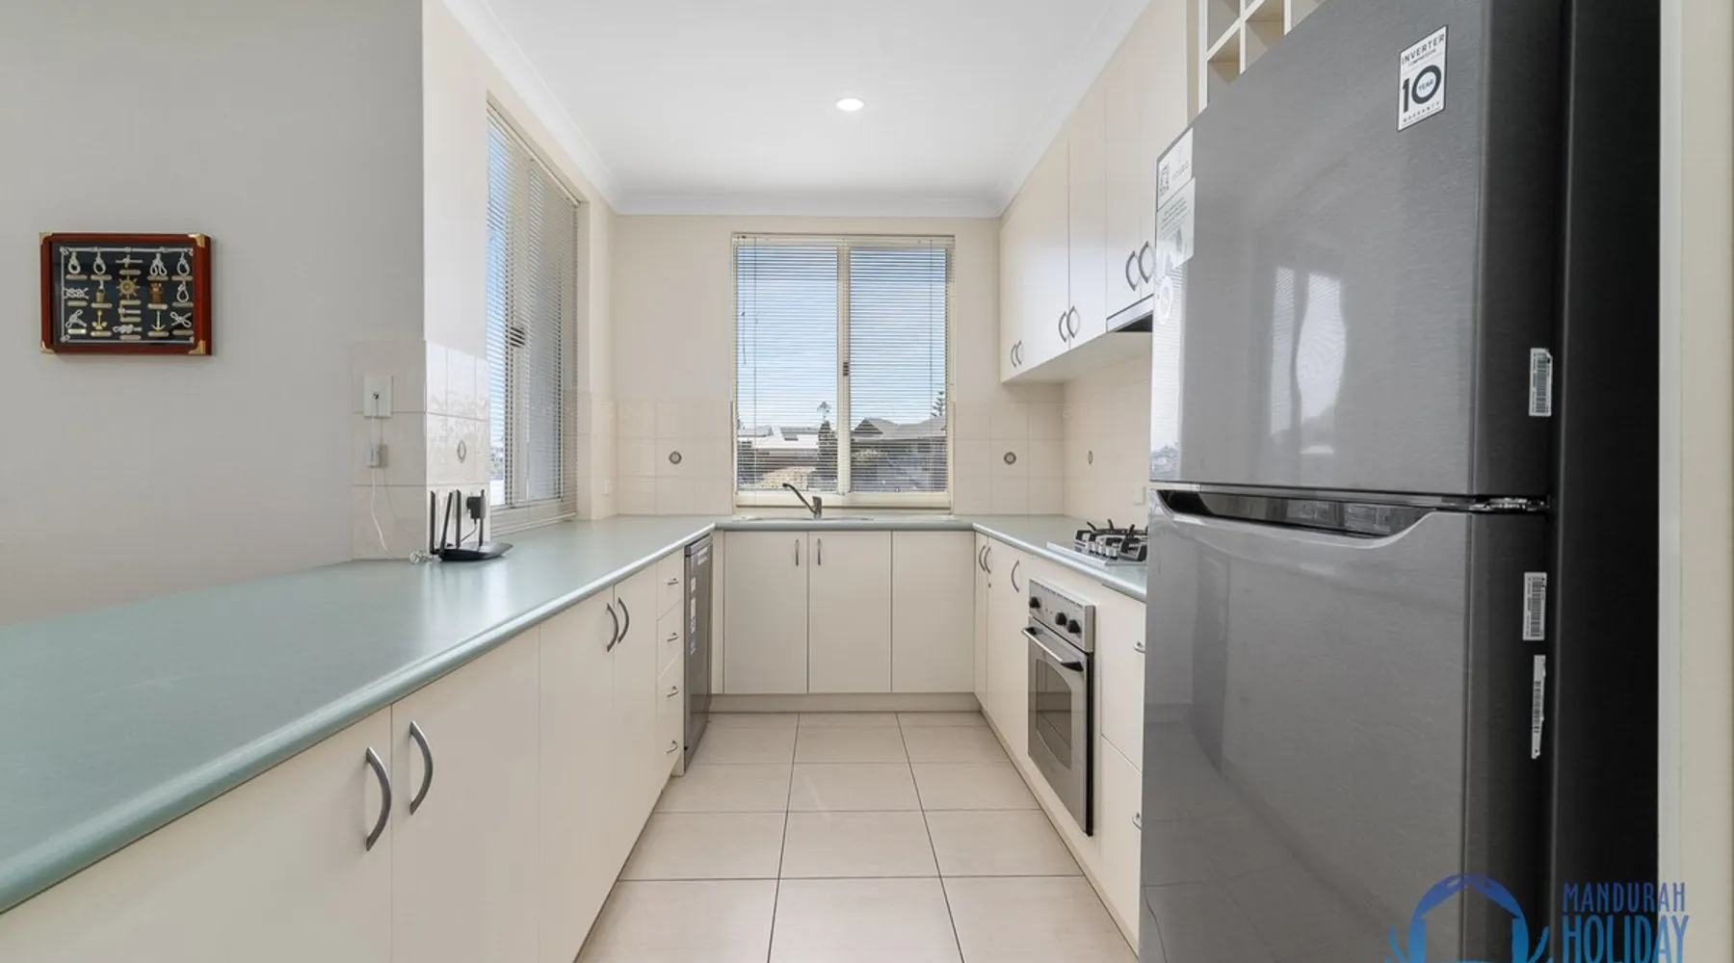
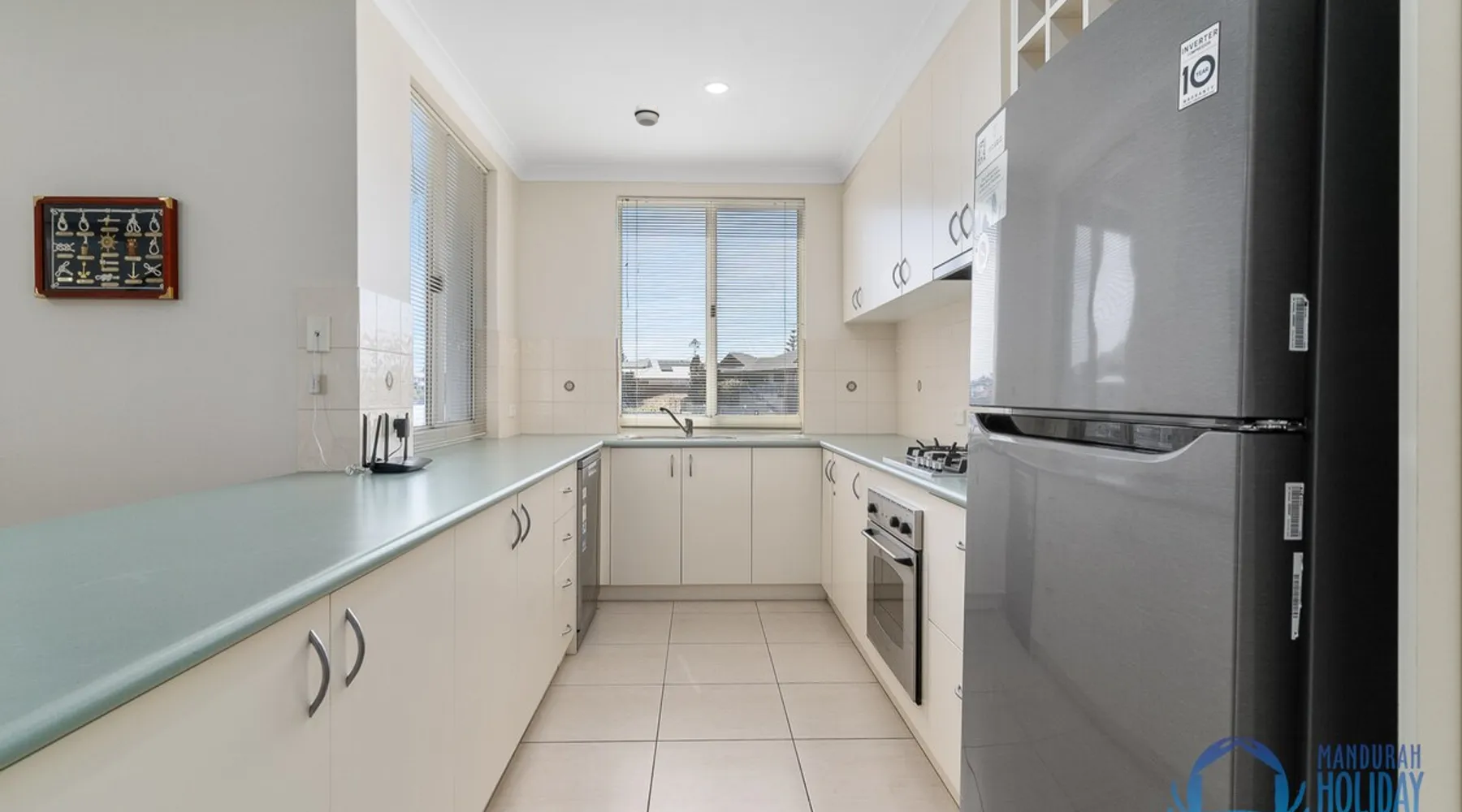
+ smoke detector [634,102,660,127]
